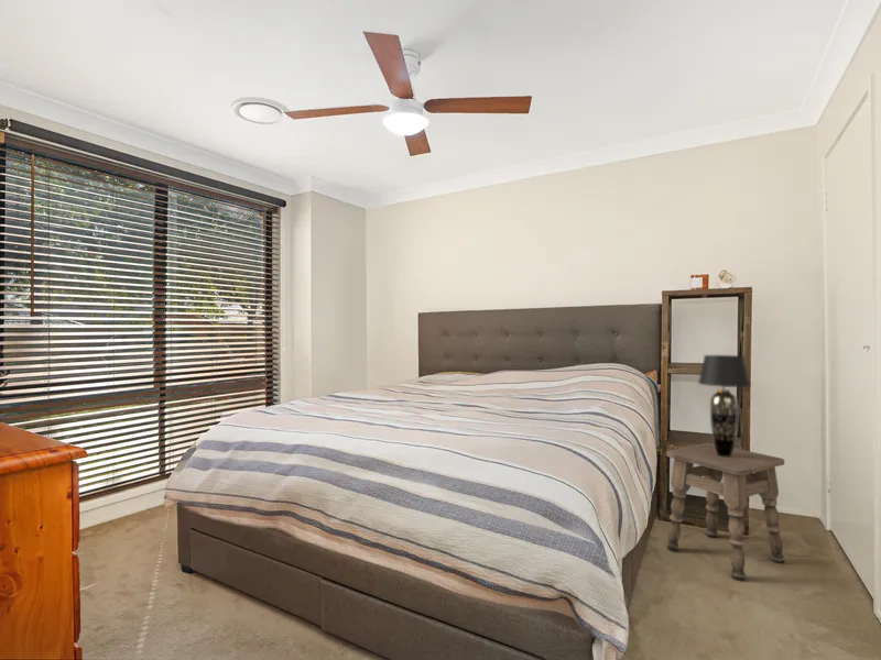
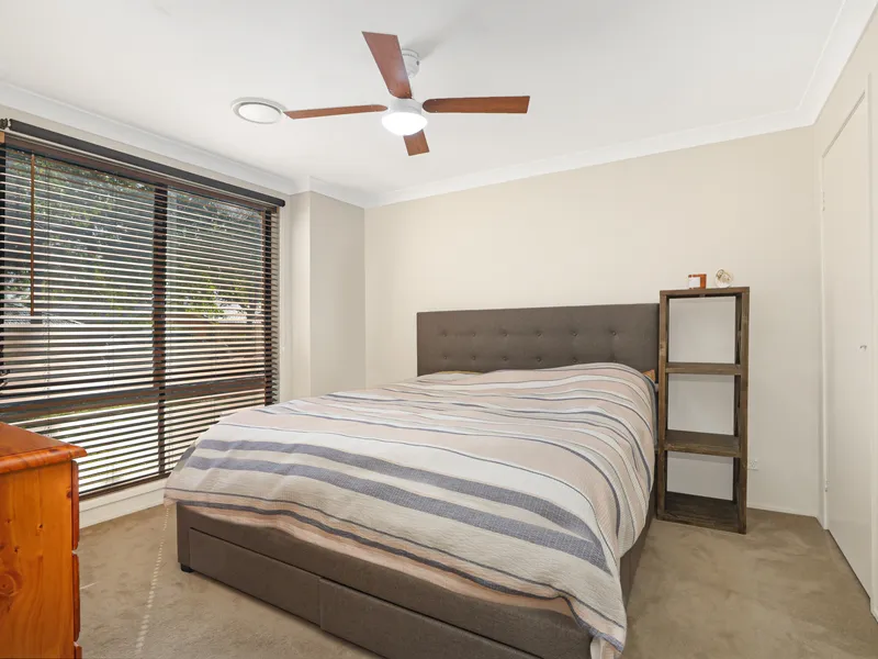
- side table [665,442,785,582]
- table lamp [697,354,752,458]
